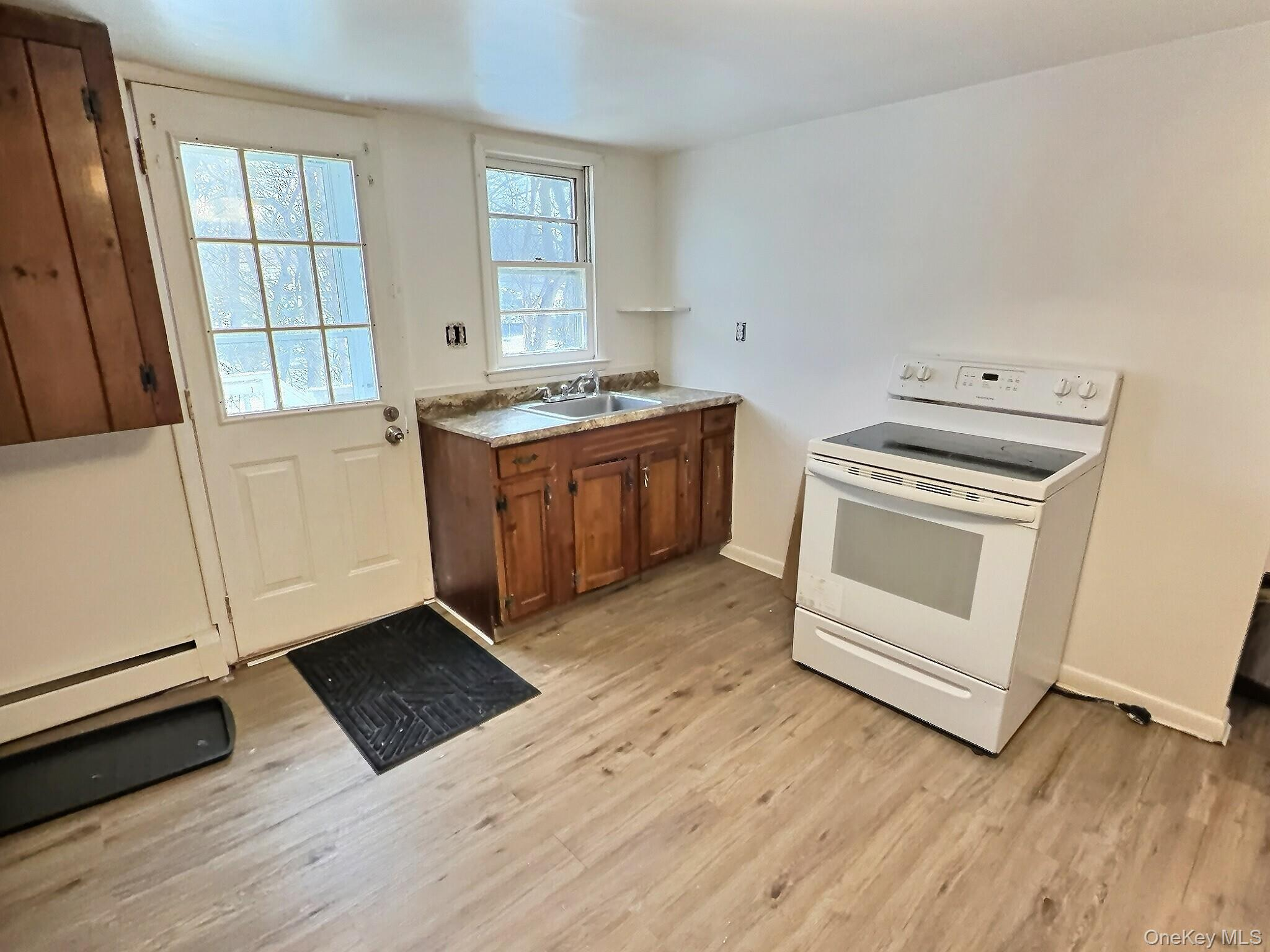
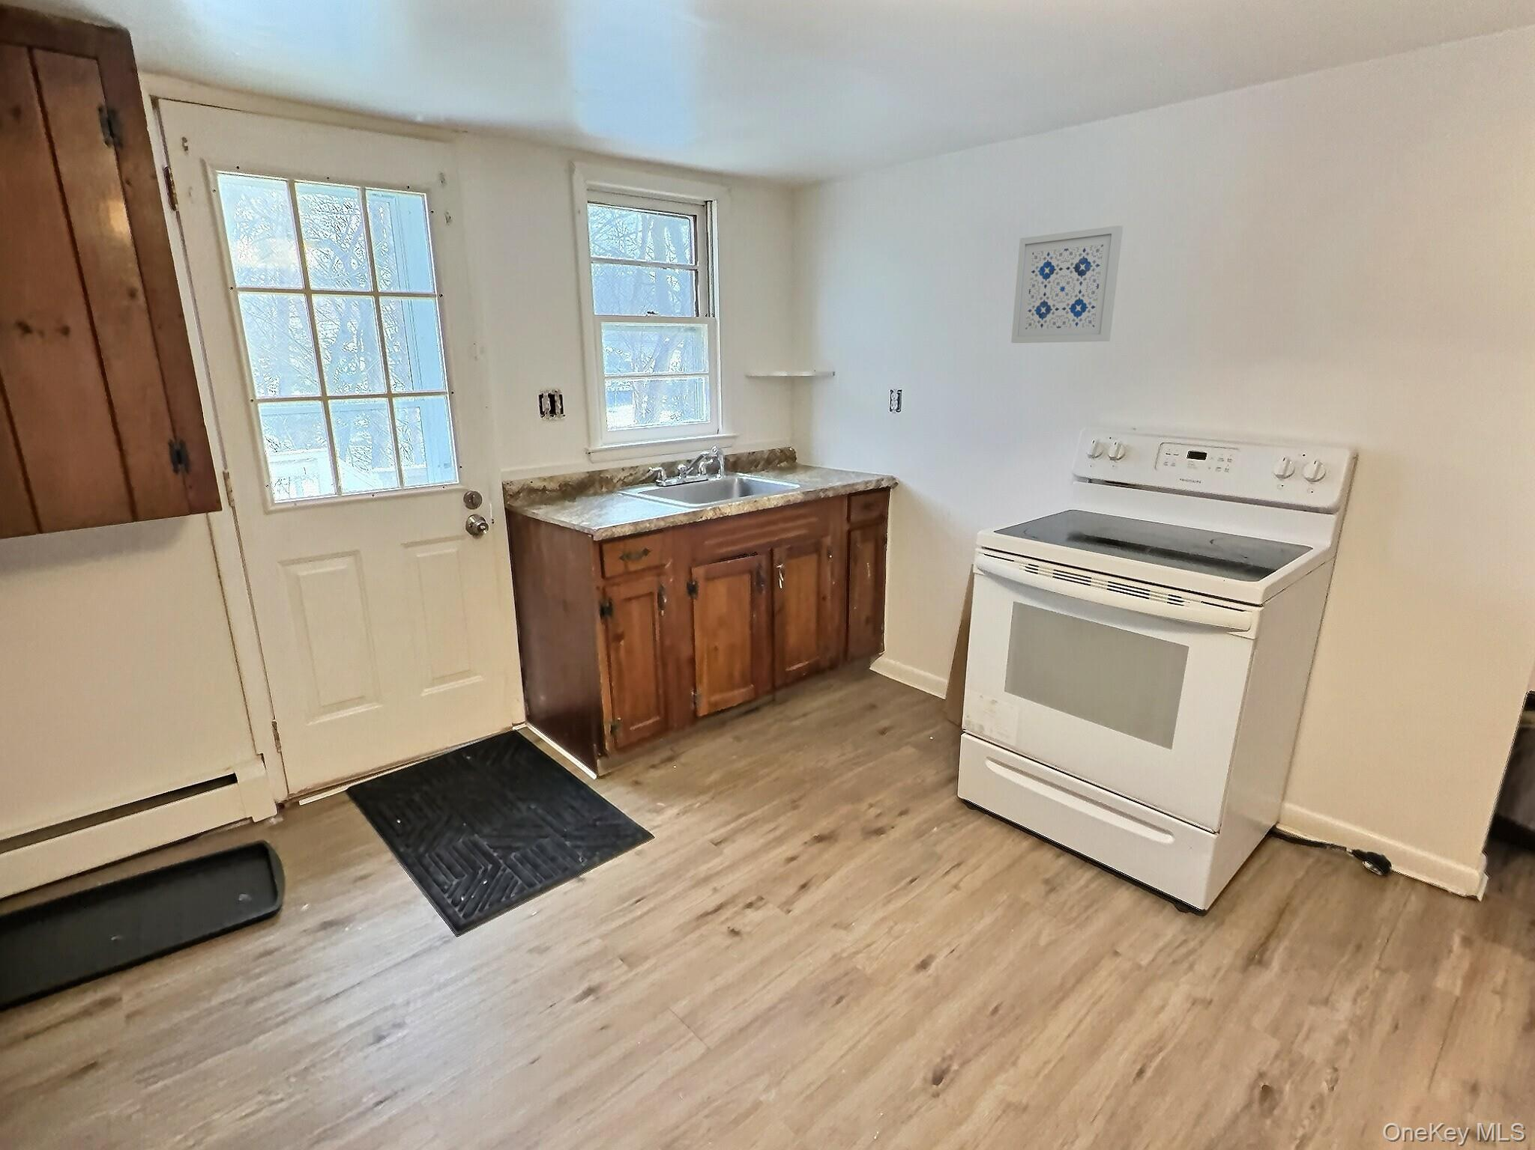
+ wall art [1010,225,1124,343]
